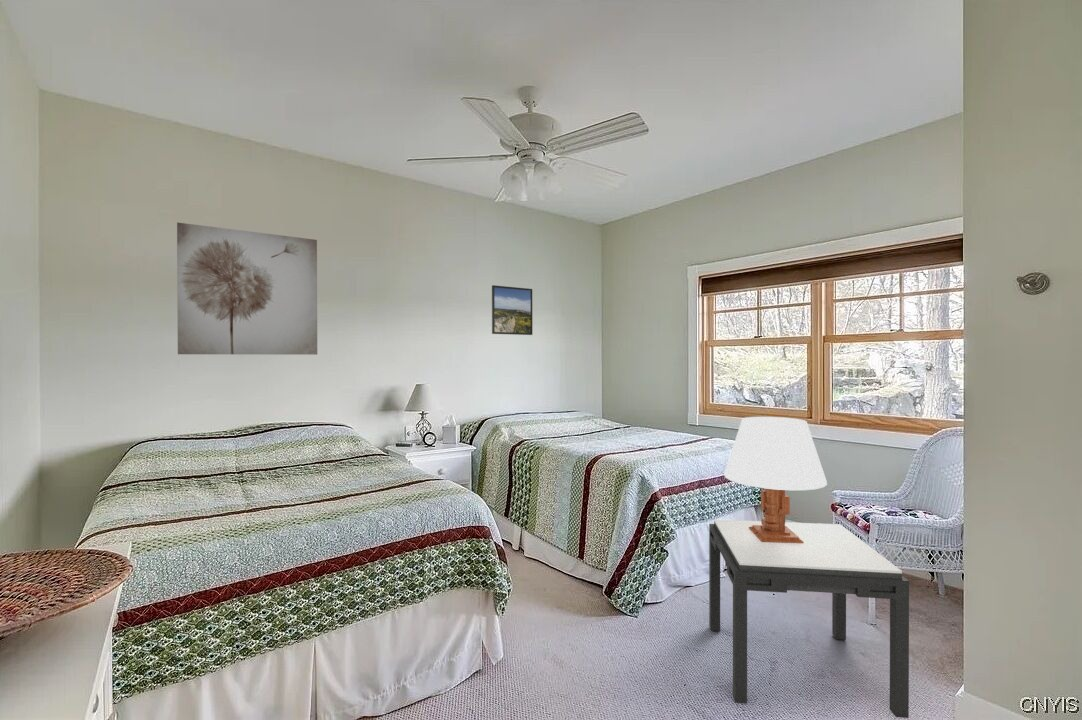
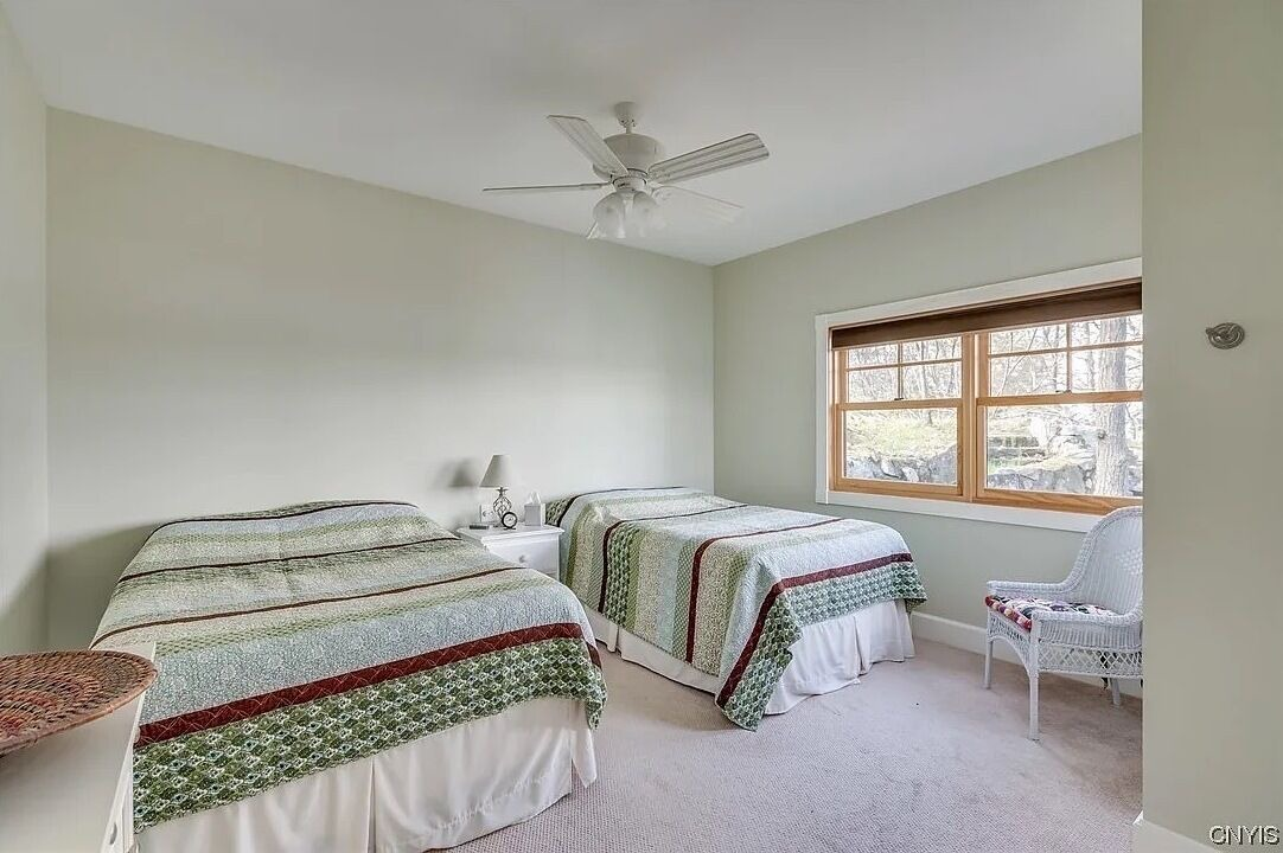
- wall art [176,222,318,356]
- side table [708,518,910,719]
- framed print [491,284,533,336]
- table lamp [723,416,828,543]
